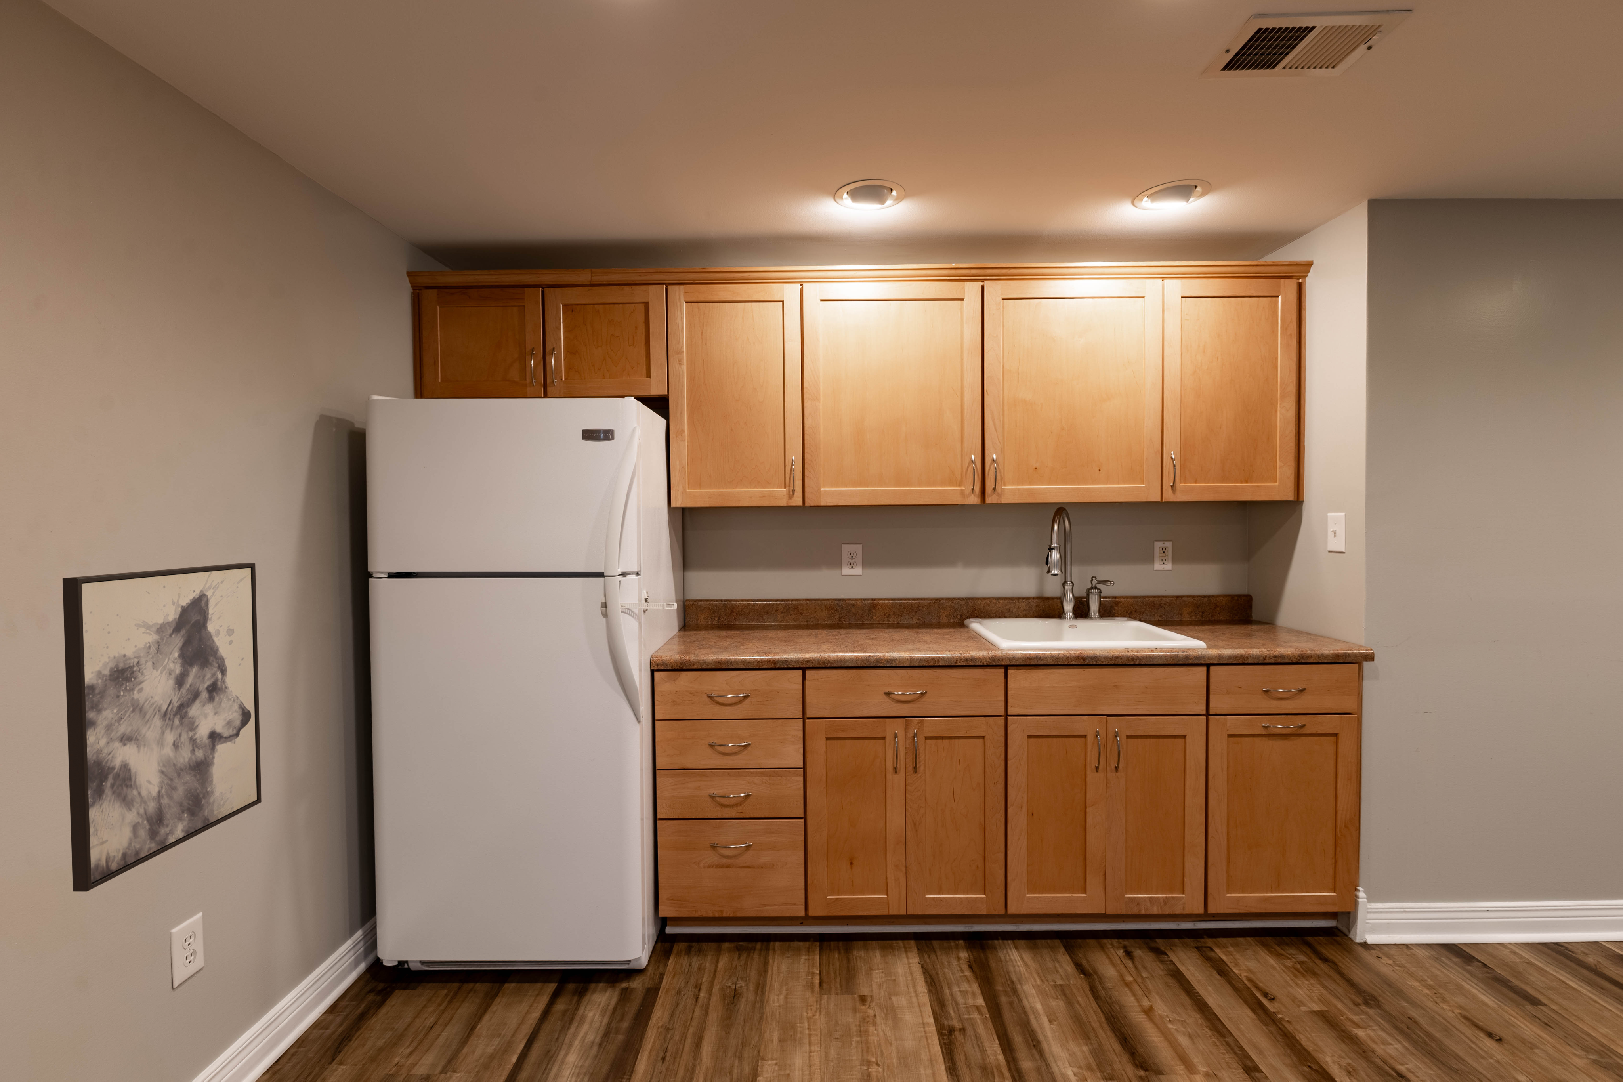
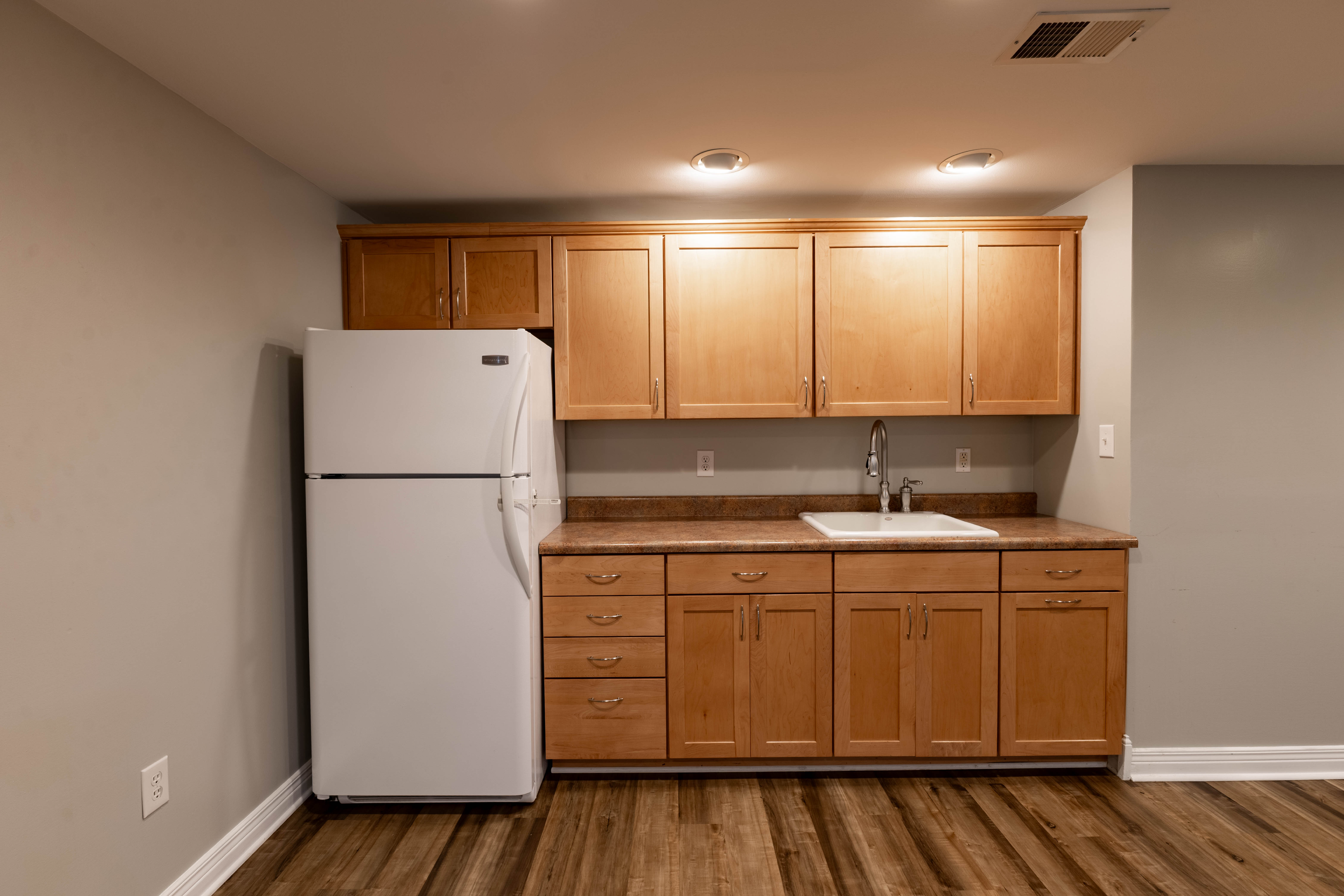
- wall art [63,563,262,892]
